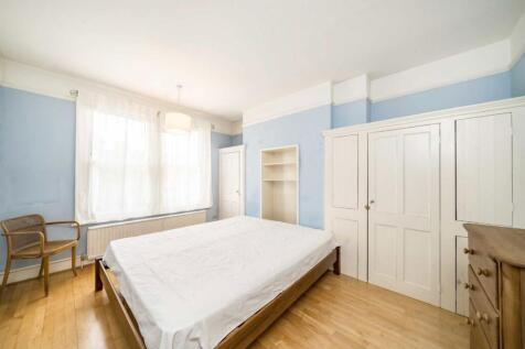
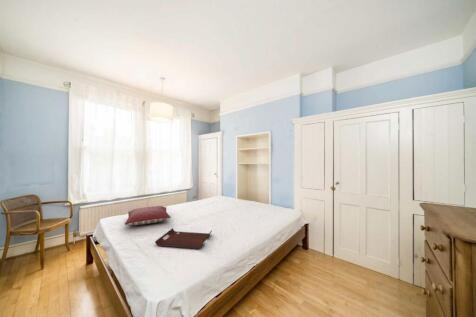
+ serving tray [154,227,213,250]
+ pillow [124,205,172,226]
